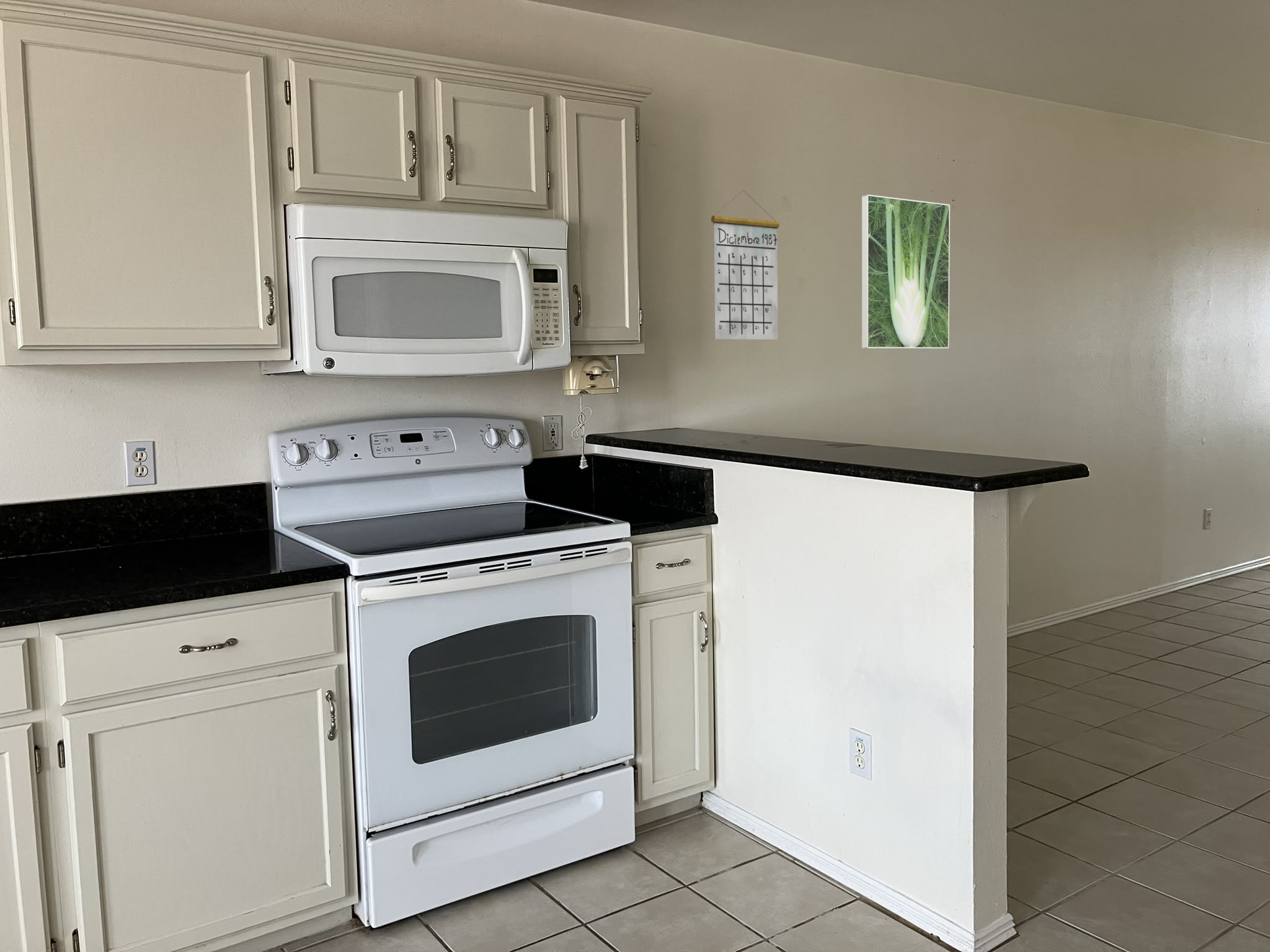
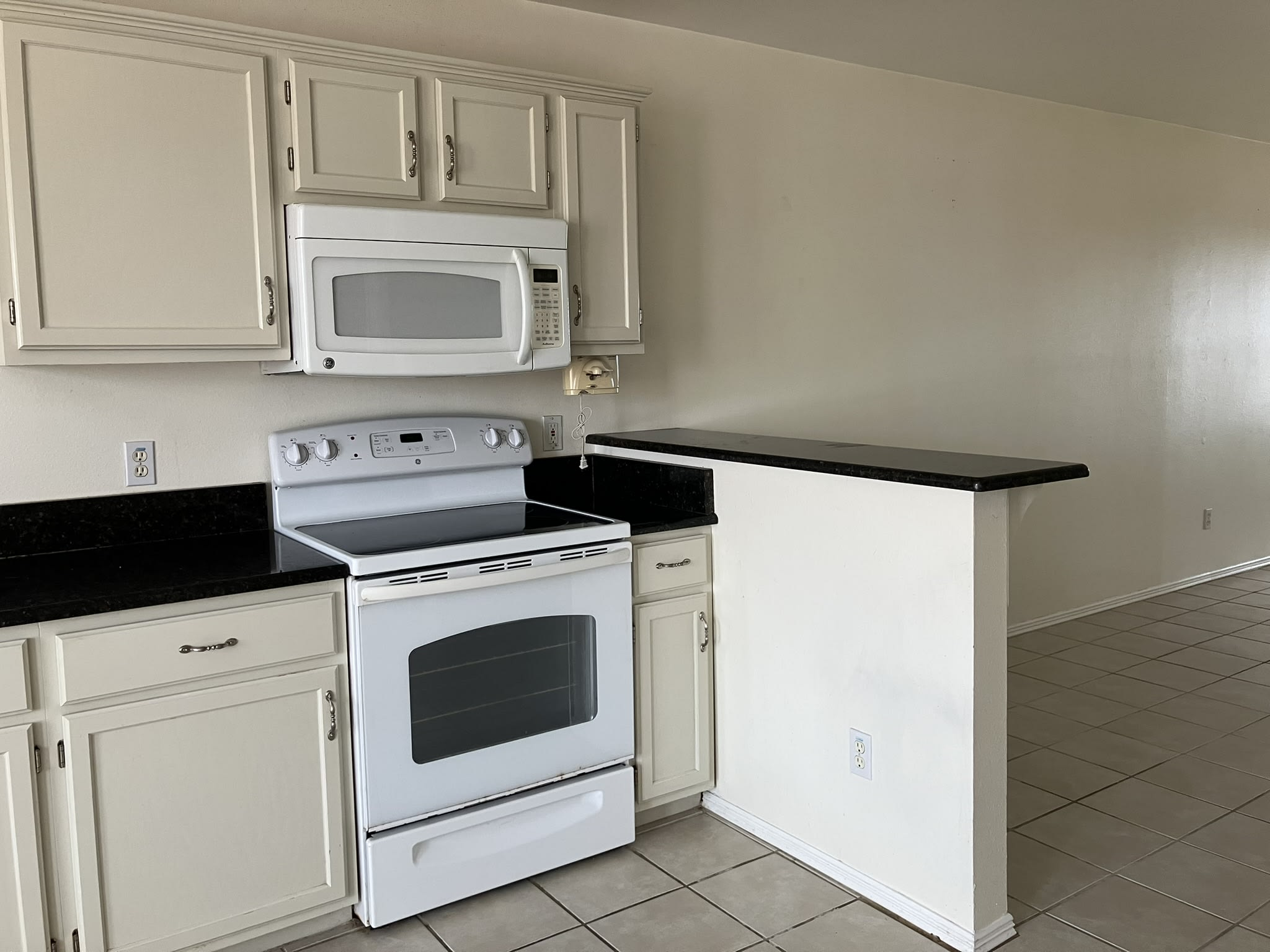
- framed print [861,194,951,349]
- calendar [711,190,780,340]
